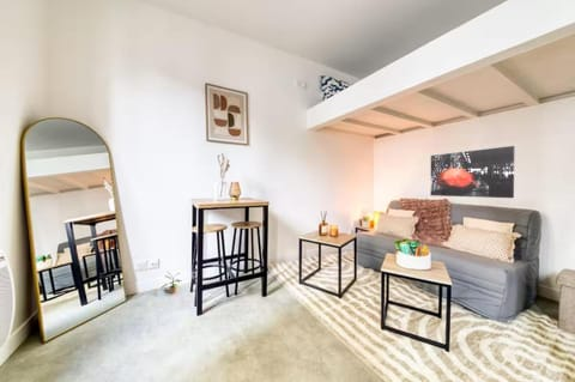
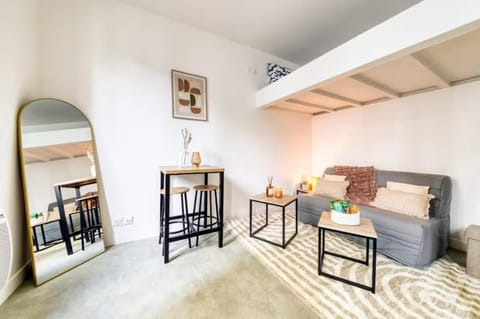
- potted plant [161,269,183,295]
- wall art [429,145,515,199]
